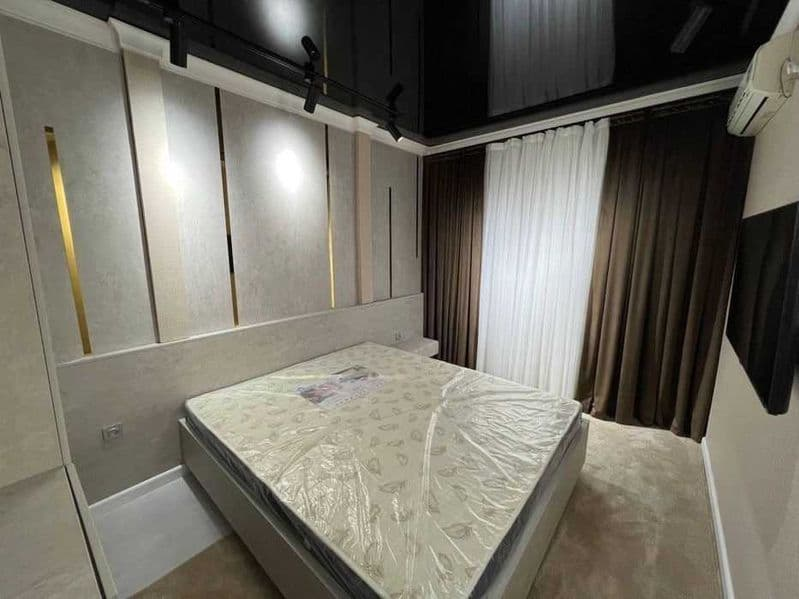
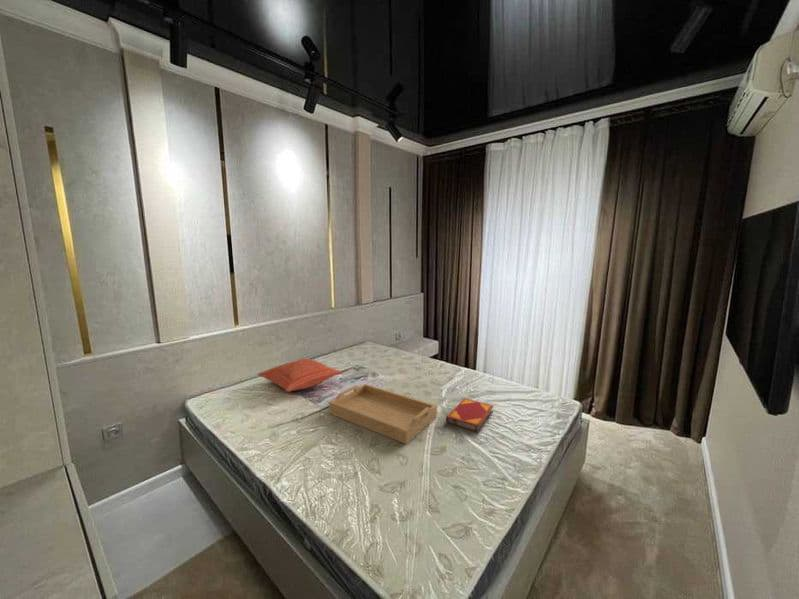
+ serving tray [328,383,438,445]
+ hardback book [445,397,494,434]
+ pillow [257,358,344,393]
